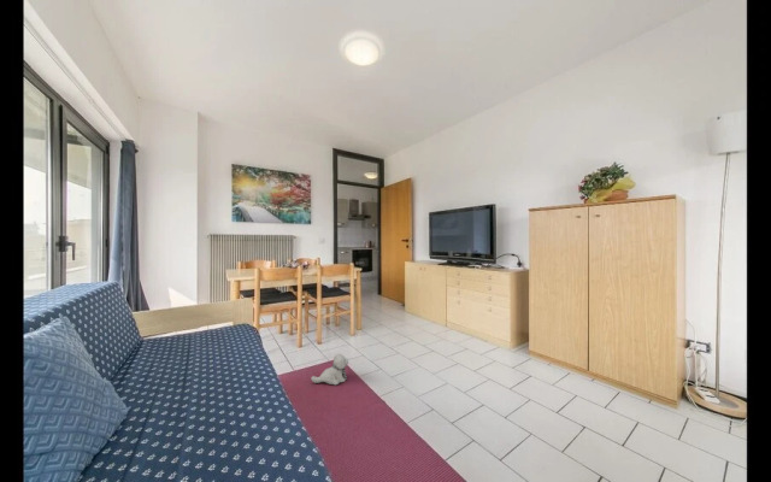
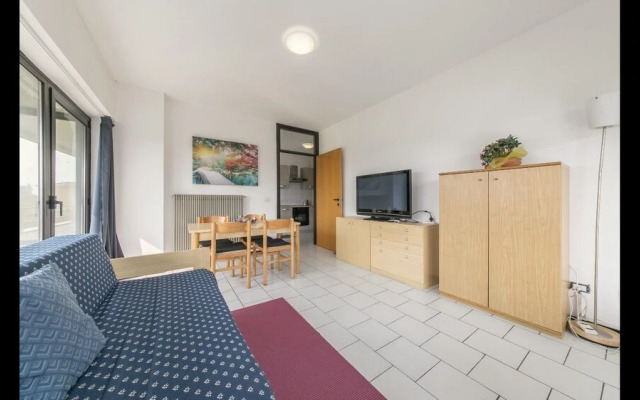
- plush toy [310,353,349,386]
